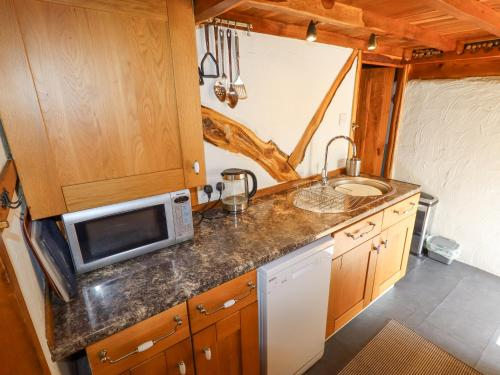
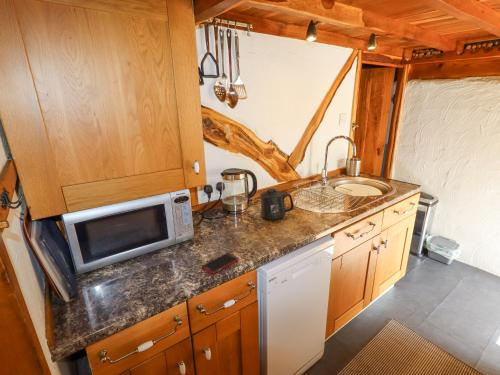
+ mug [259,188,295,221]
+ cell phone [200,252,240,275]
